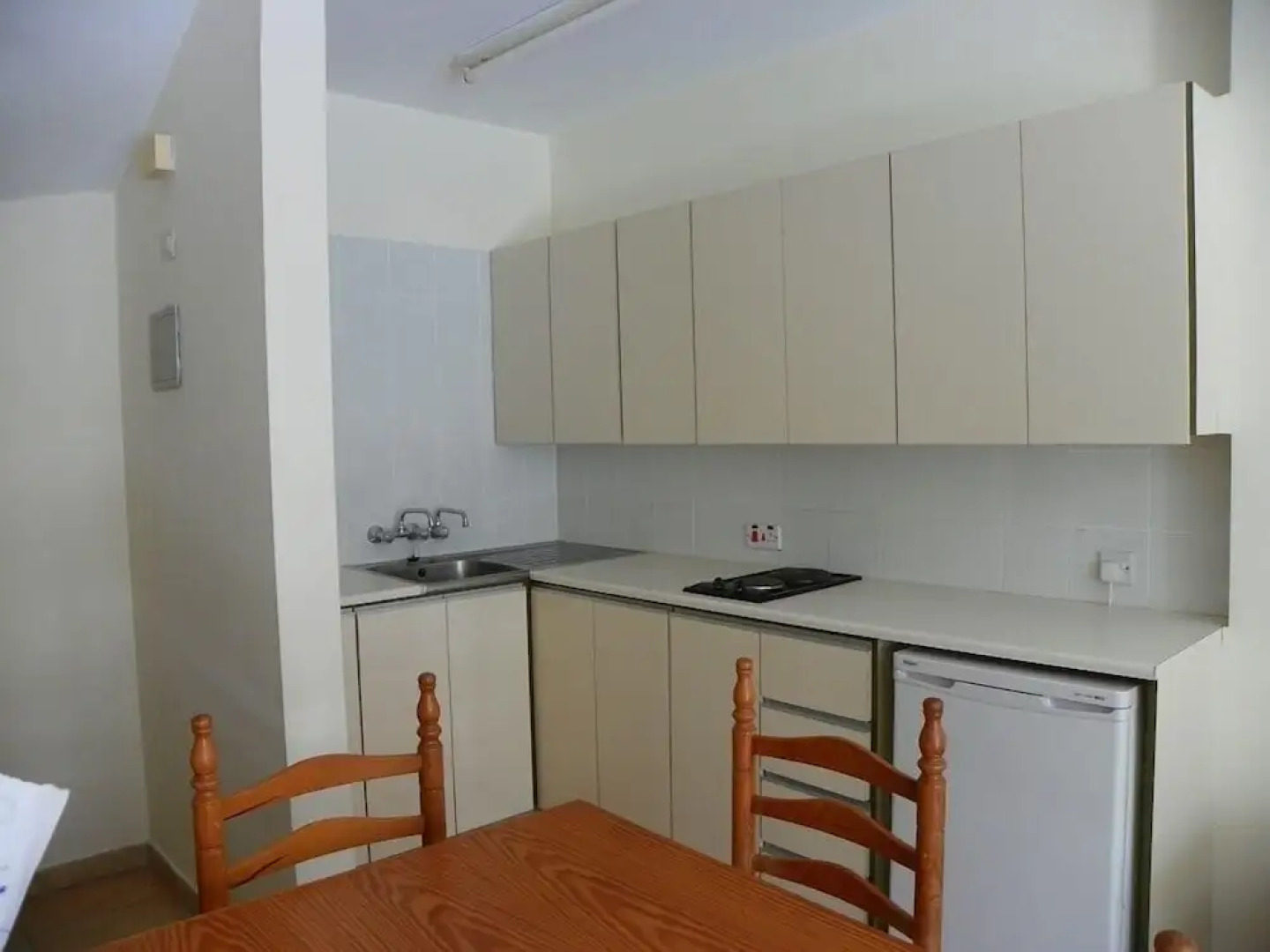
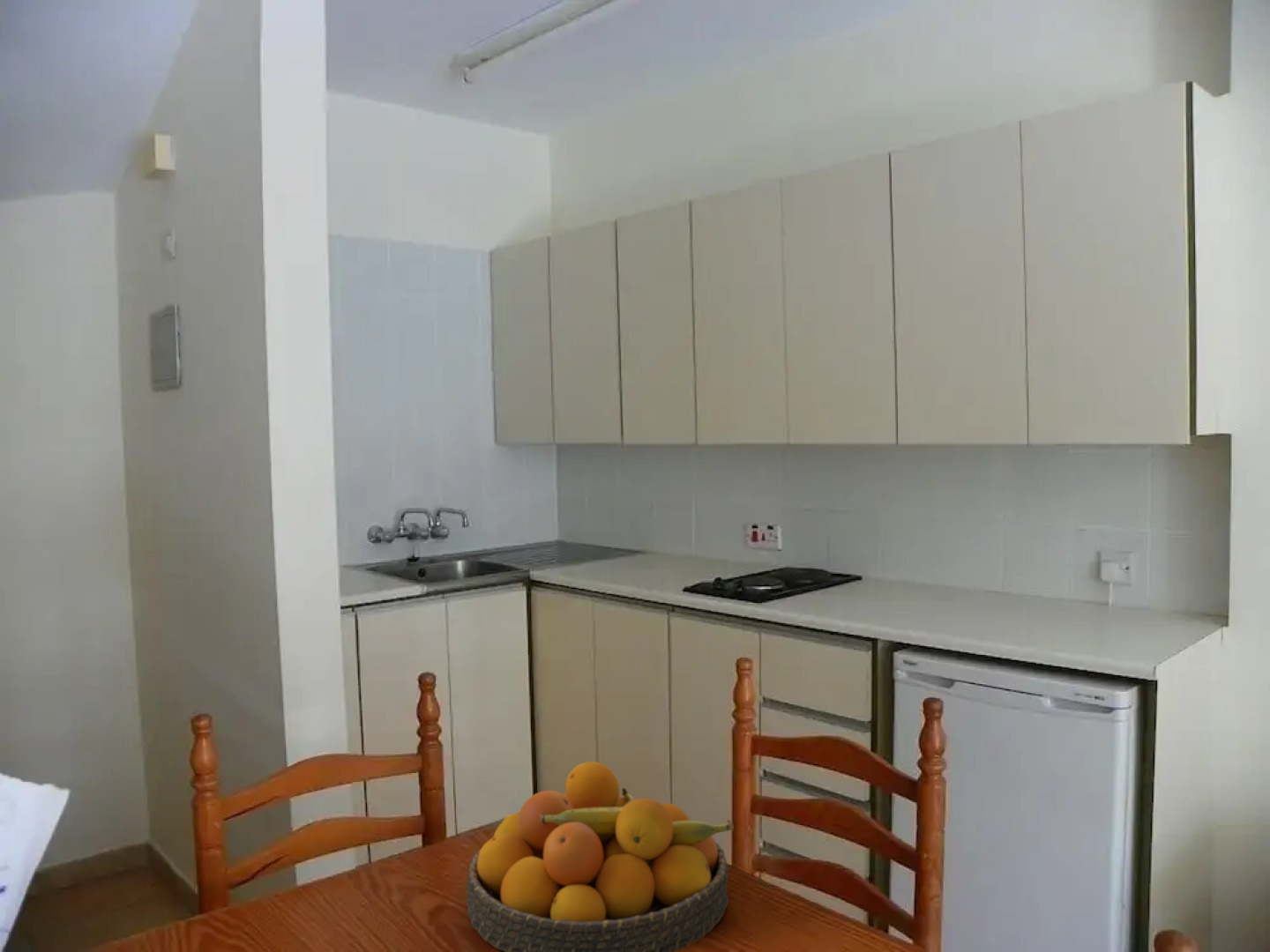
+ fruit bowl [466,761,735,952]
